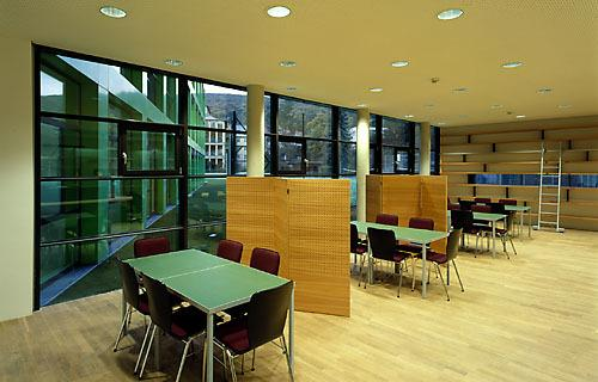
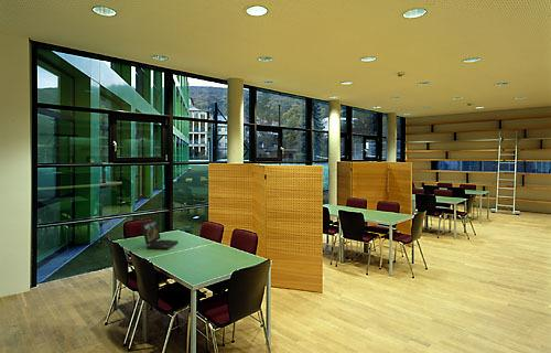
+ laptop [140,220,179,250]
